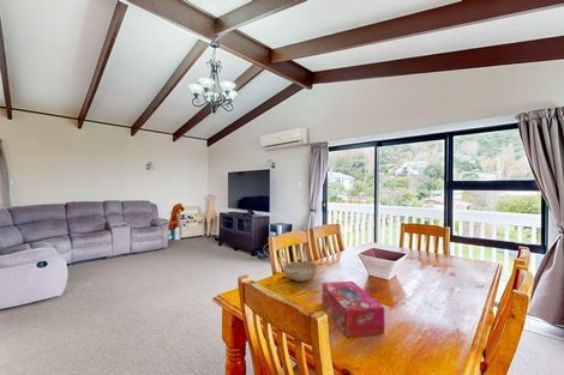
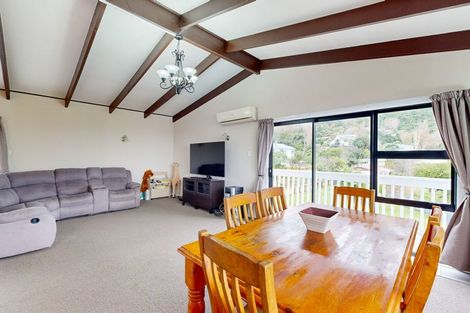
- tissue box [322,280,385,338]
- decorative bowl [282,260,319,283]
